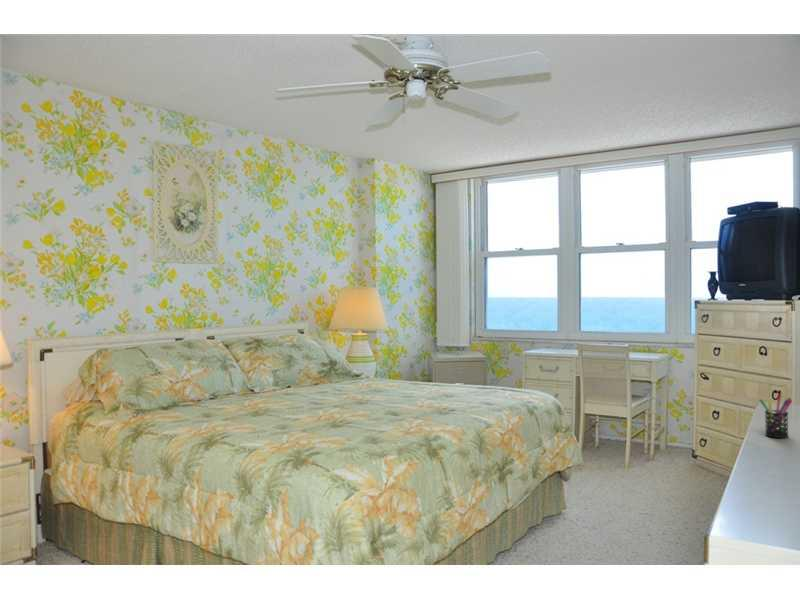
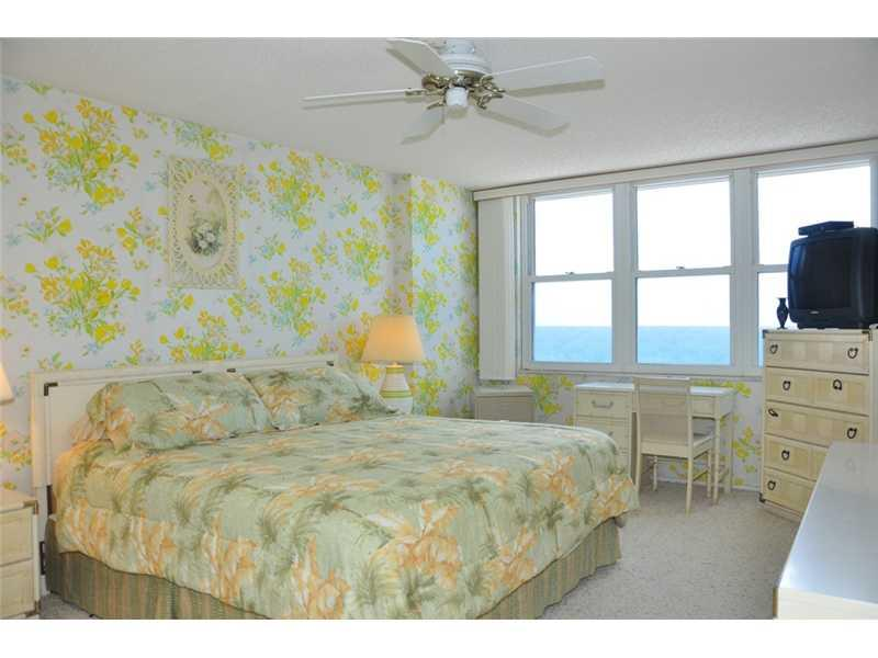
- pen holder [758,392,793,439]
